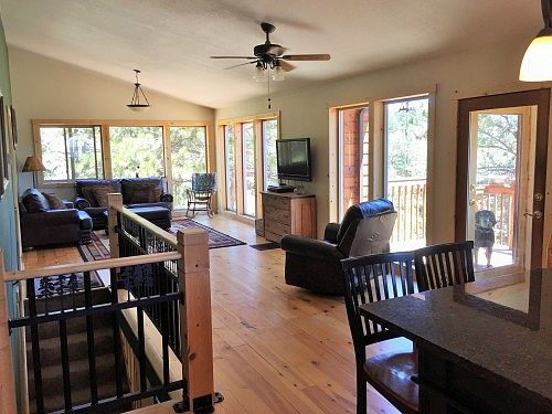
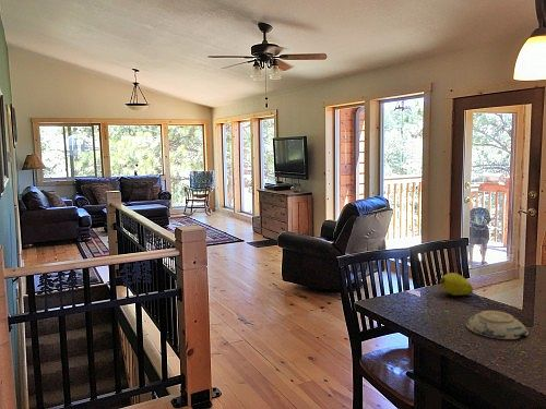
+ decorative bowl [465,310,530,340]
+ fruit [439,272,479,298]
